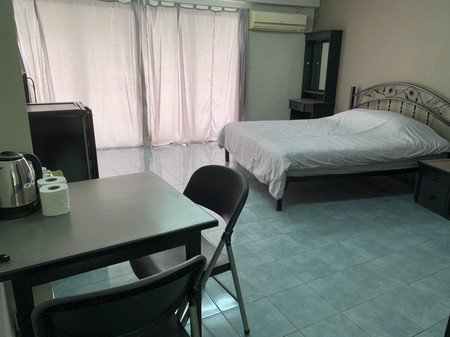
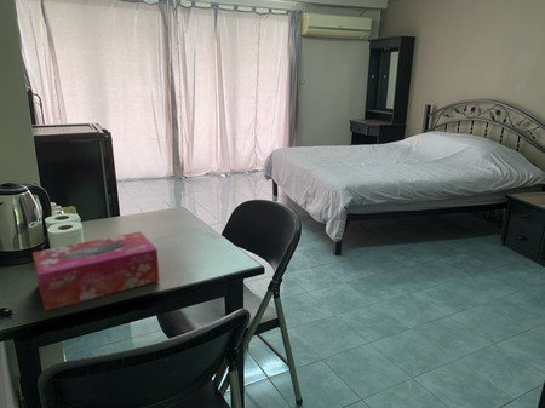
+ tissue box [31,230,161,312]
